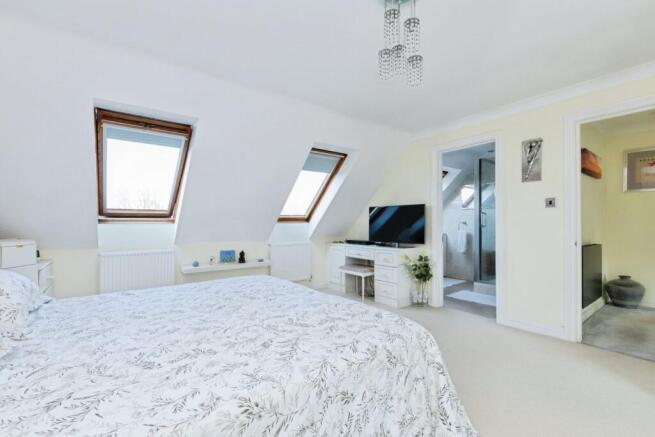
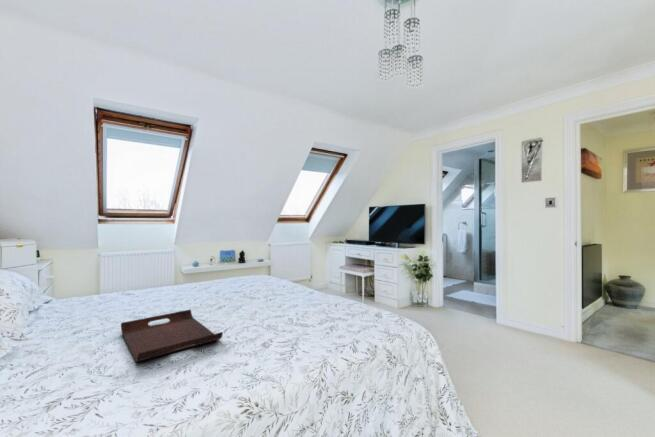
+ serving tray [120,309,224,363]
